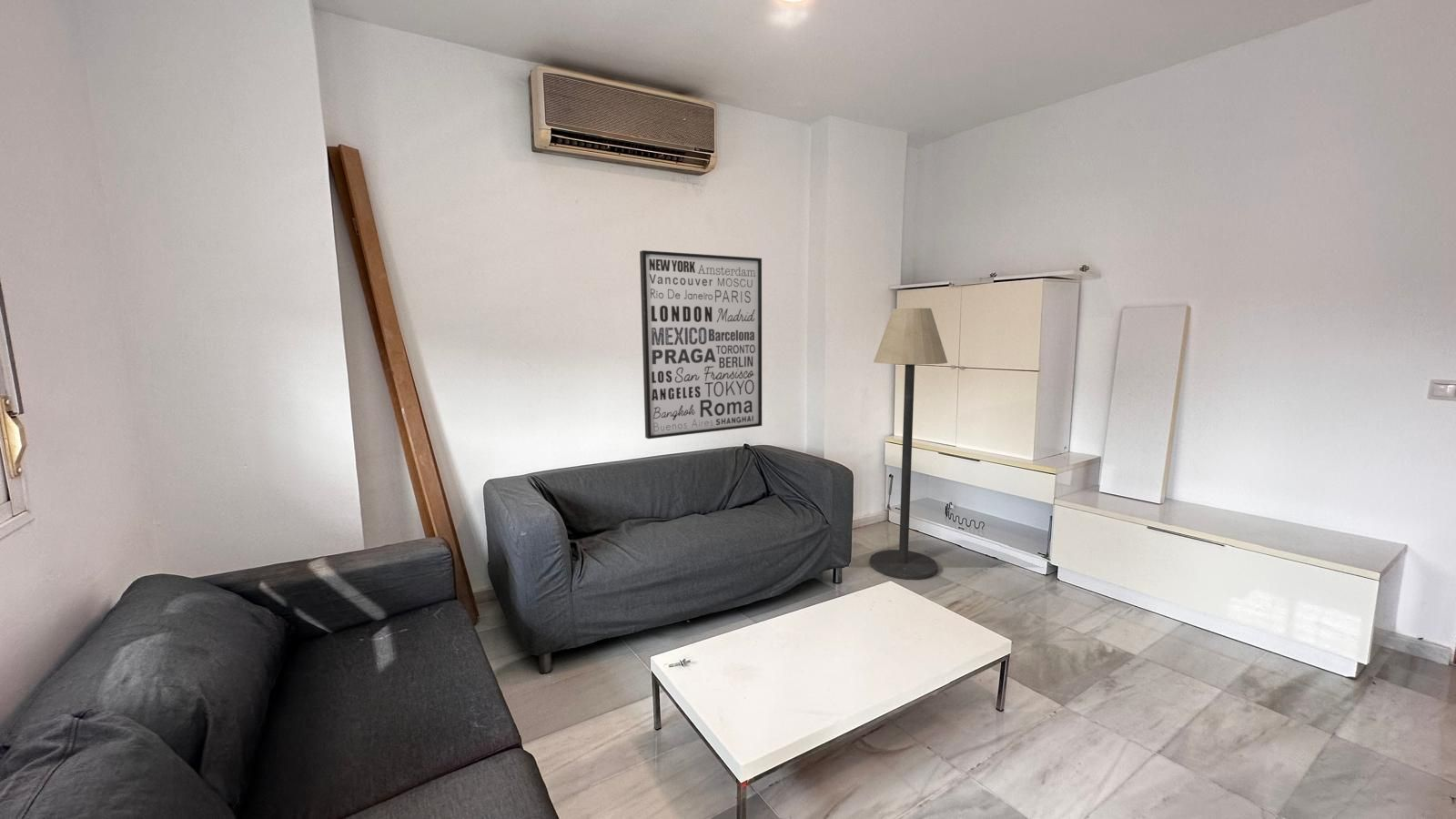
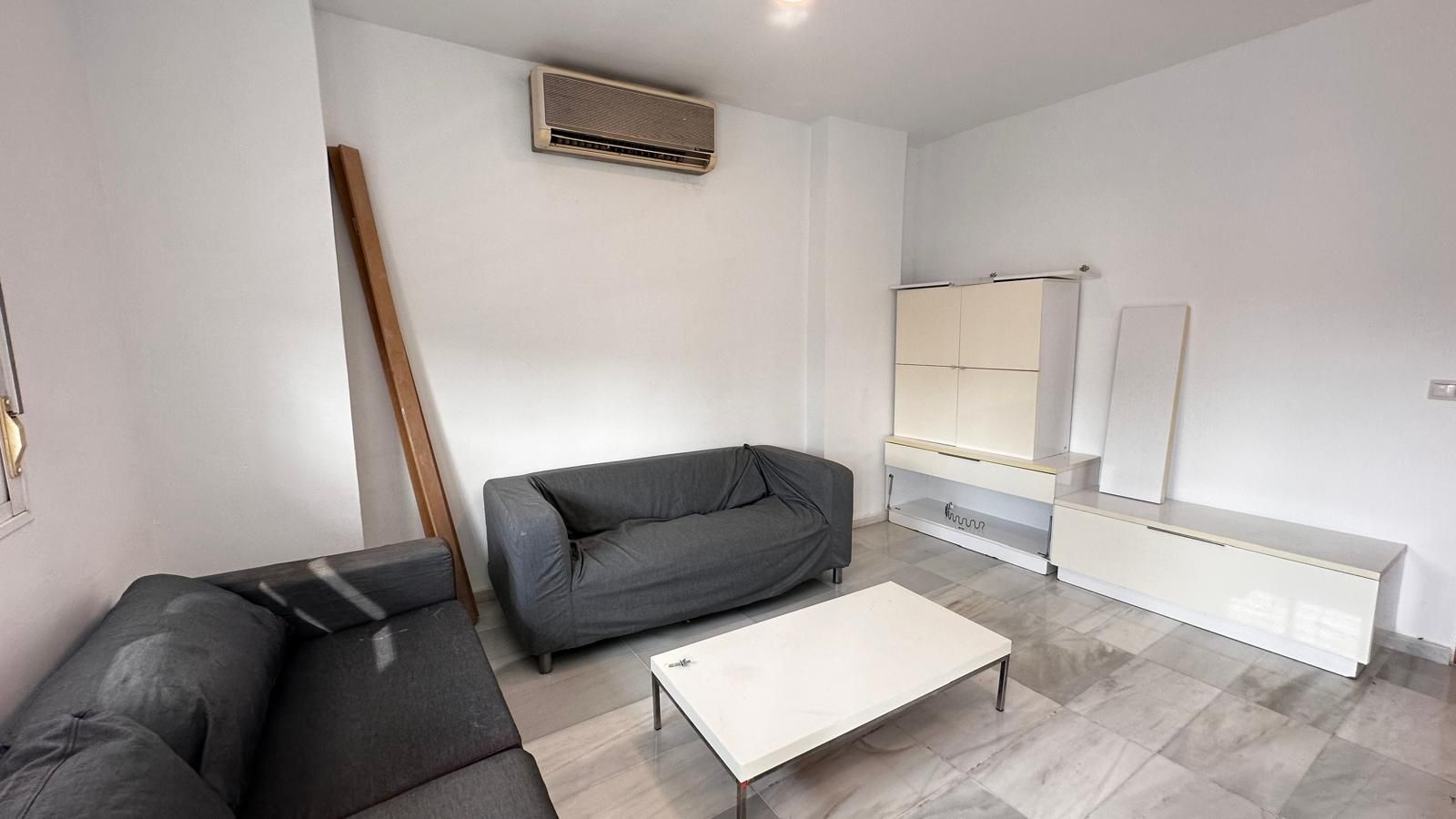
- floor lamp [869,308,948,581]
- wall art [639,249,763,440]
